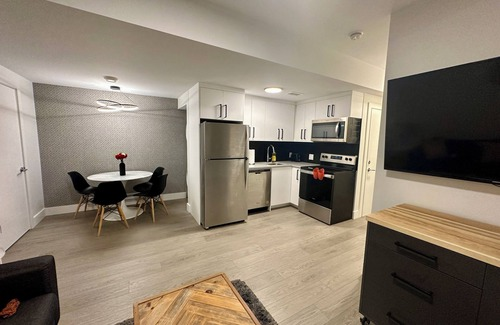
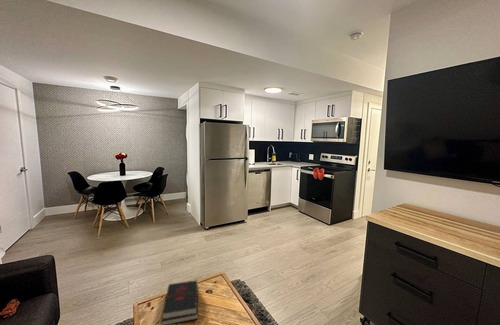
+ hardback book [160,279,199,325]
